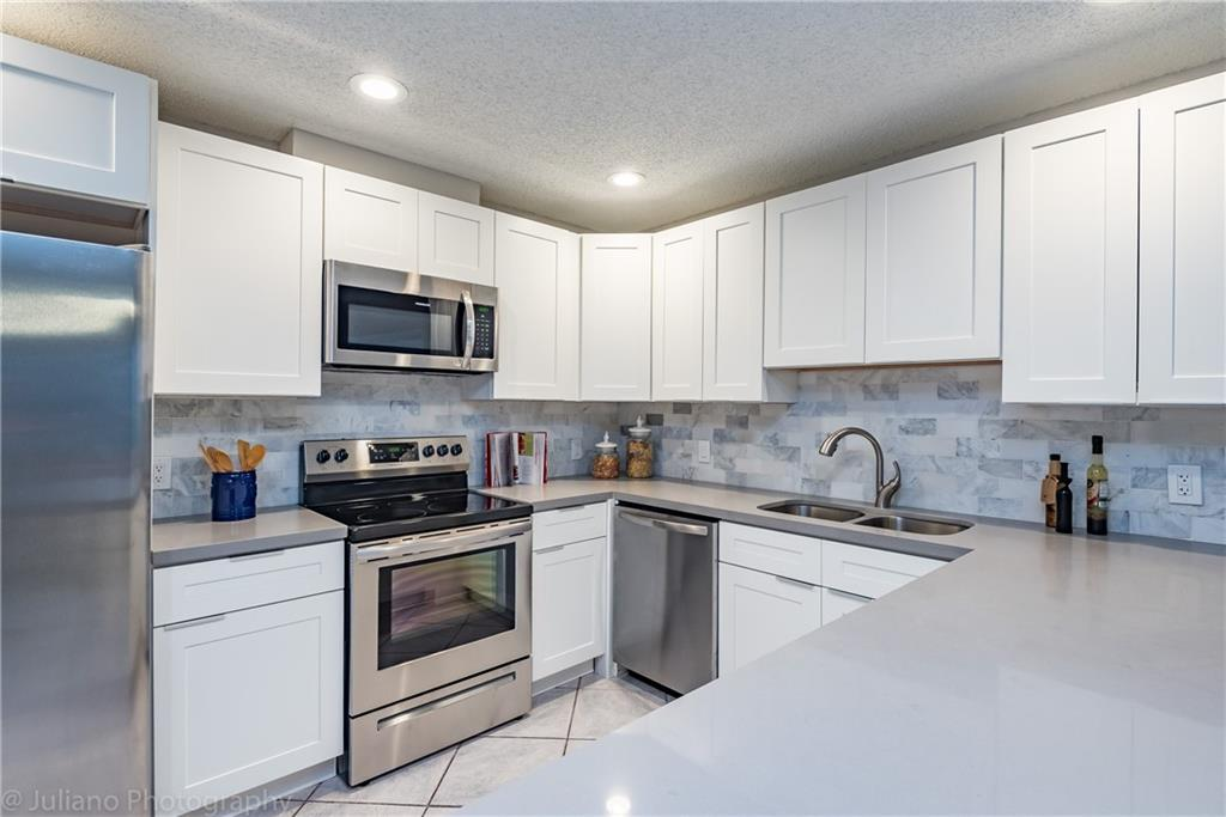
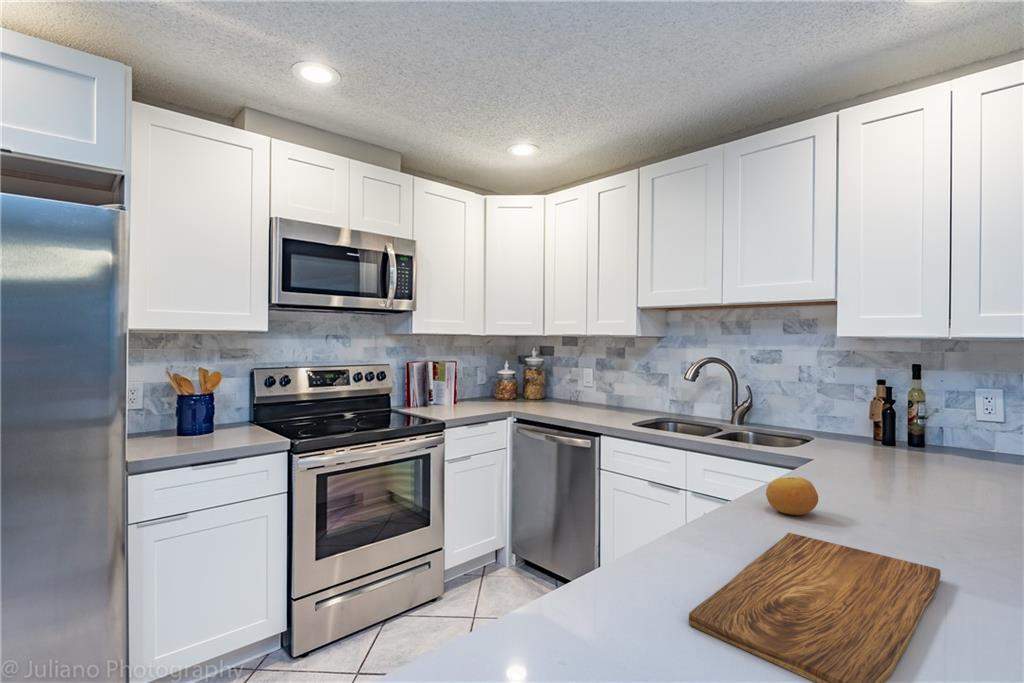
+ cutting board [688,532,942,683]
+ fruit [765,476,819,516]
